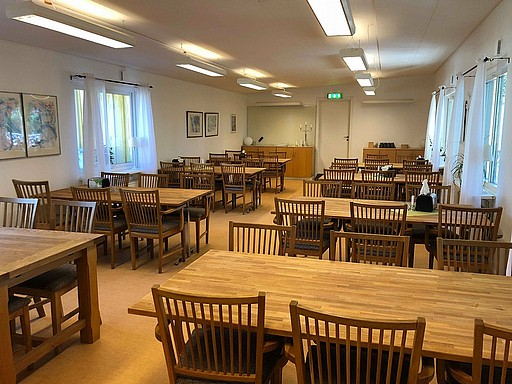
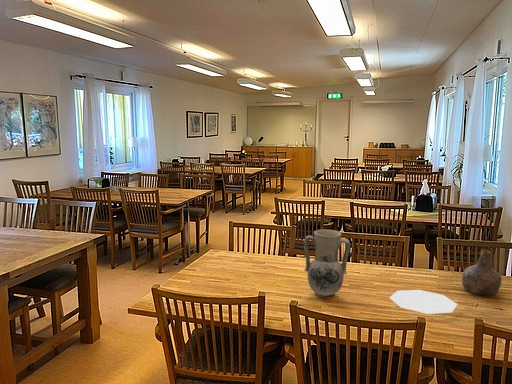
+ plate [389,289,458,315]
+ vase [303,228,351,299]
+ bottle [461,249,503,296]
